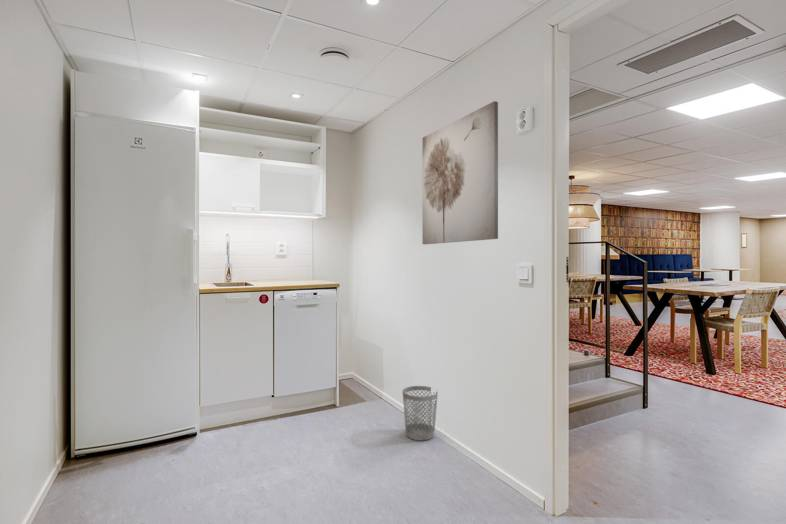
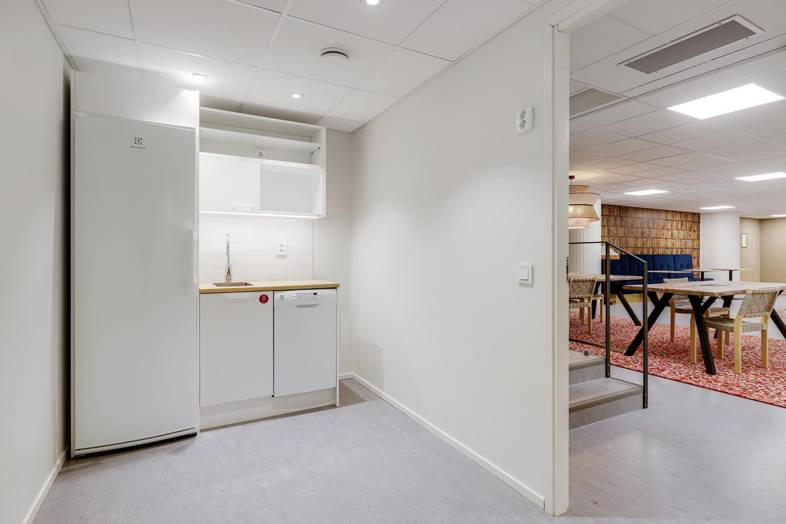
- wastebasket [401,385,439,441]
- wall art [421,100,499,245]
